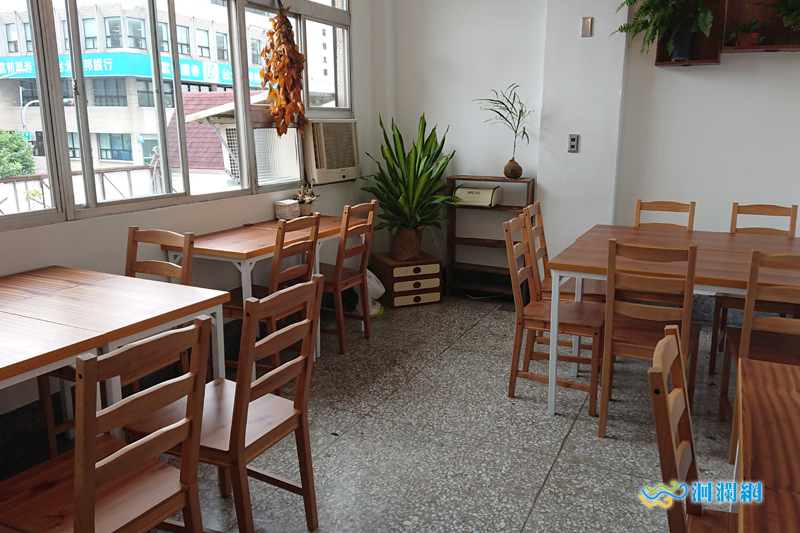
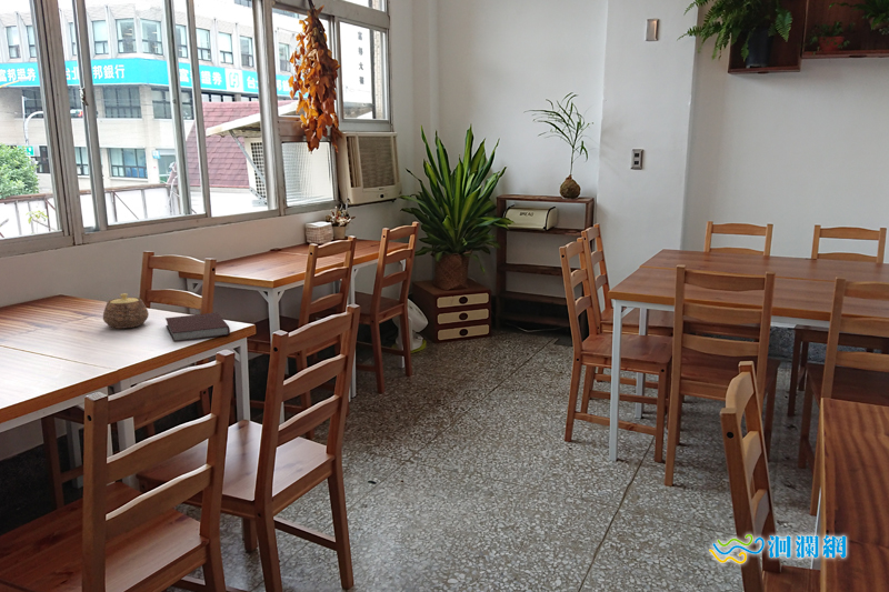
+ teapot [102,292,150,330]
+ notebook [164,312,231,342]
